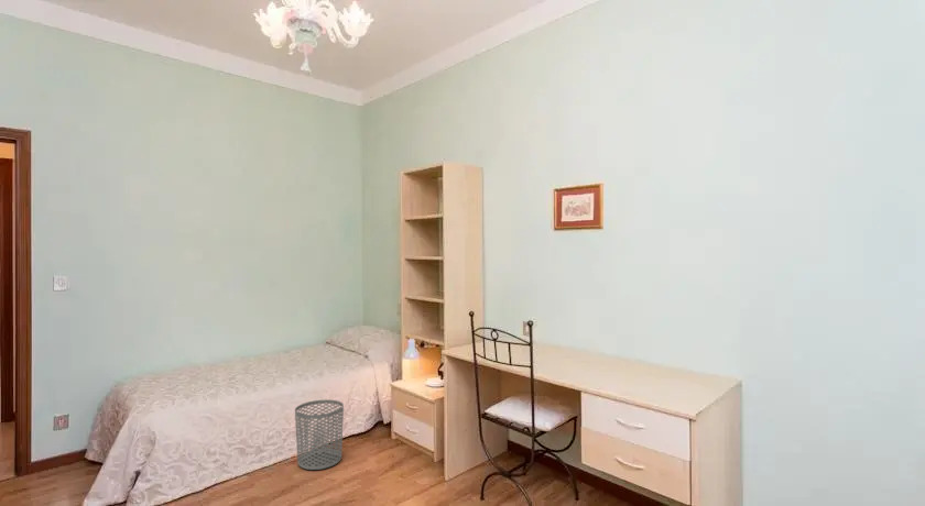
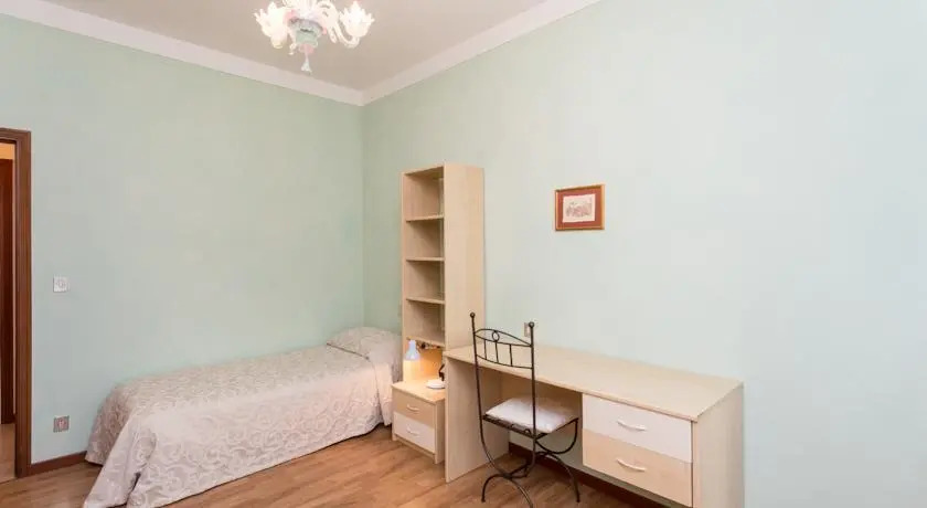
- waste bin [294,398,345,471]
